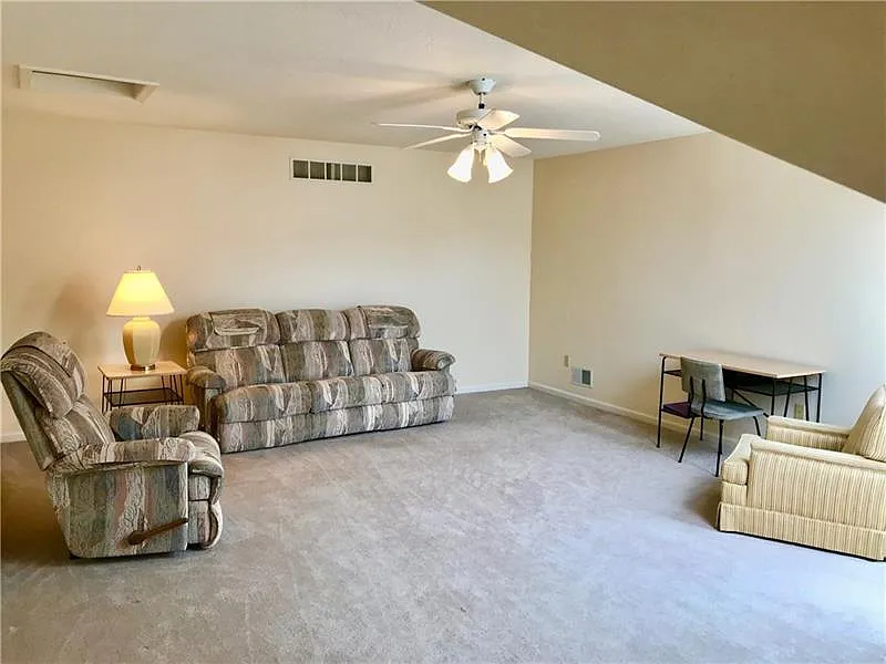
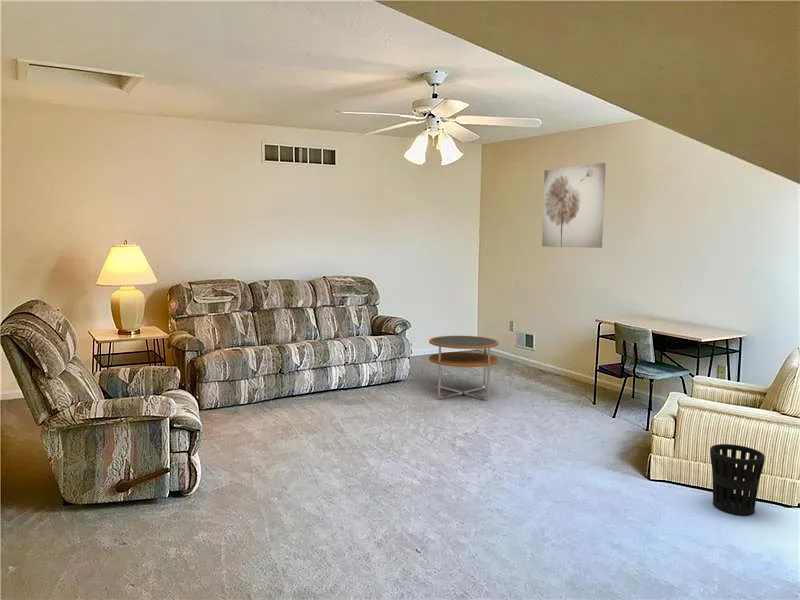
+ side table [428,335,500,401]
+ wall art [541,162,607,249]
+ wastebasket [709,443,766,516]
